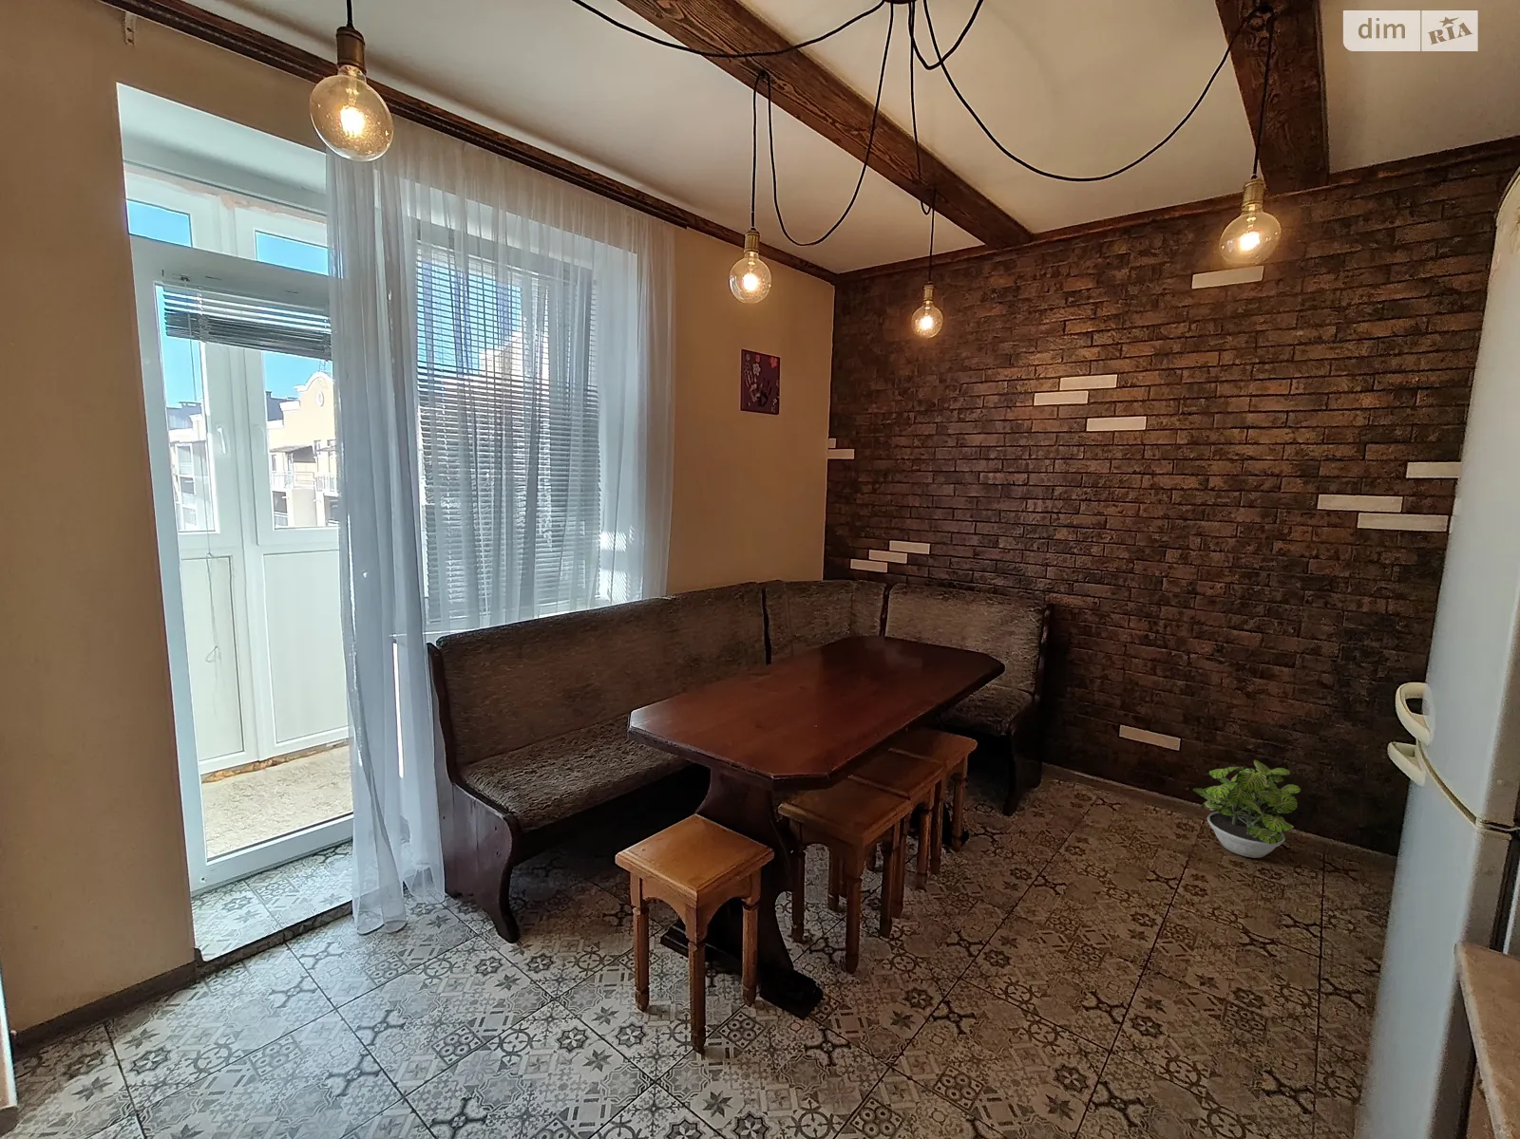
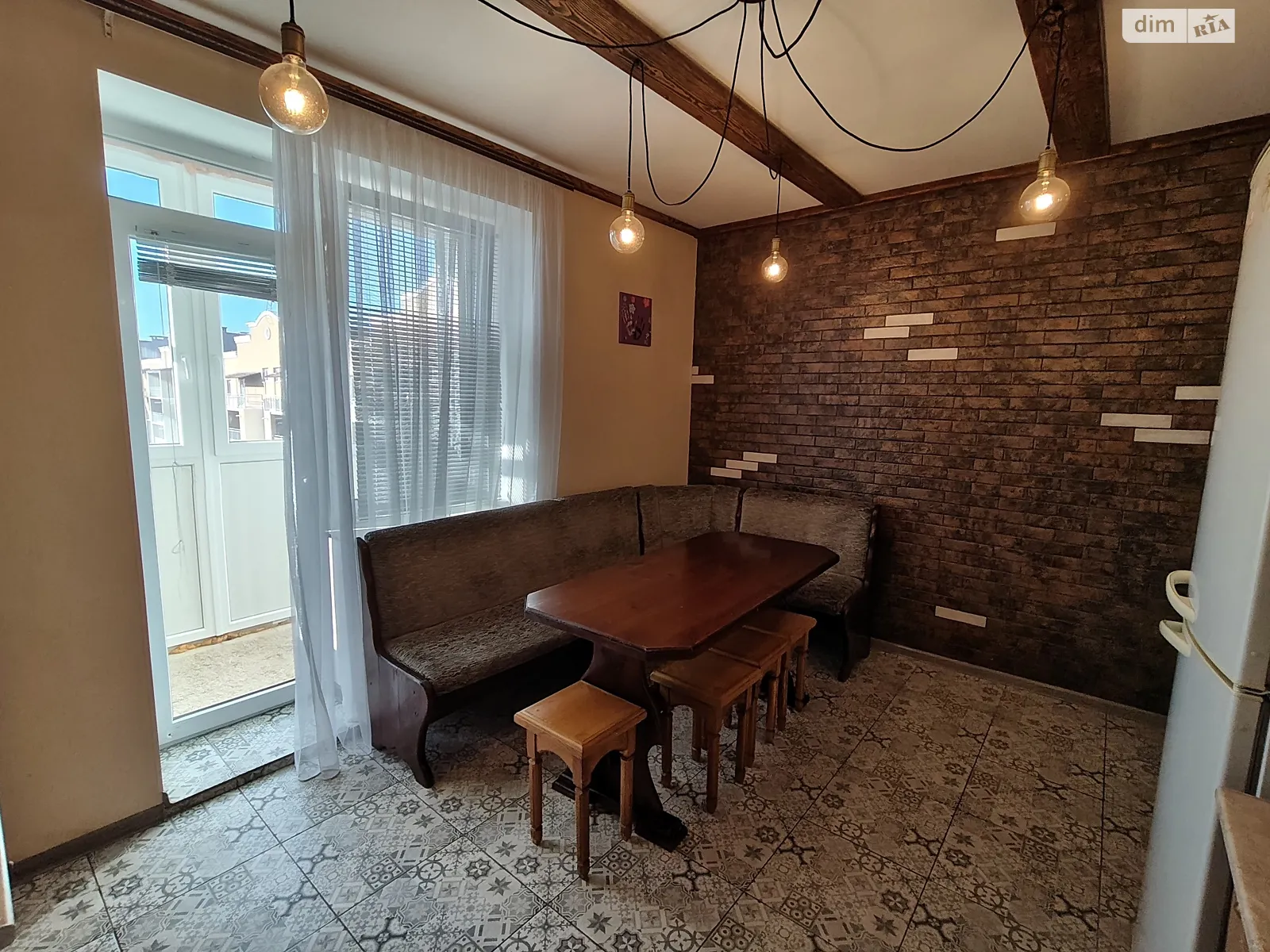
- potted plant [1191,759,1301,859]
